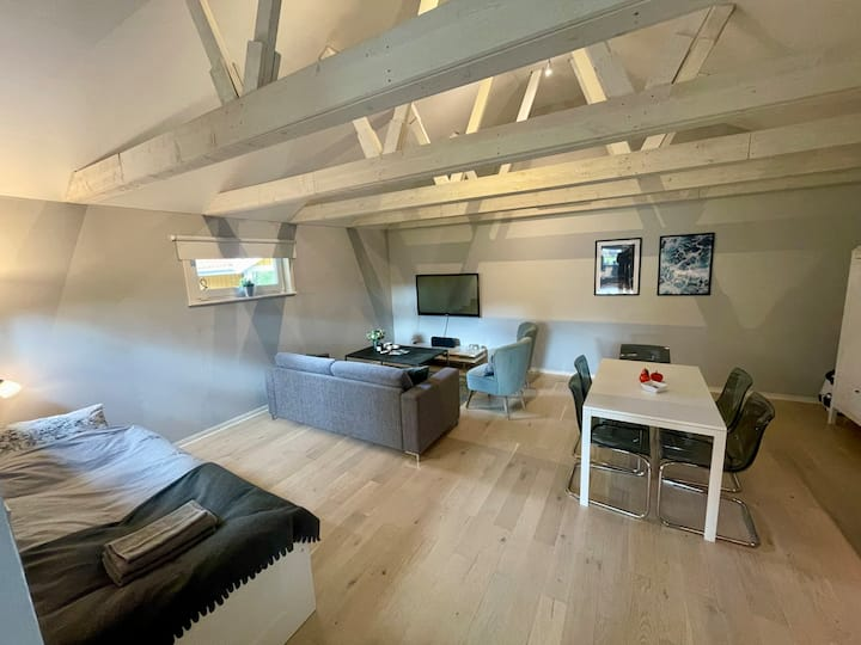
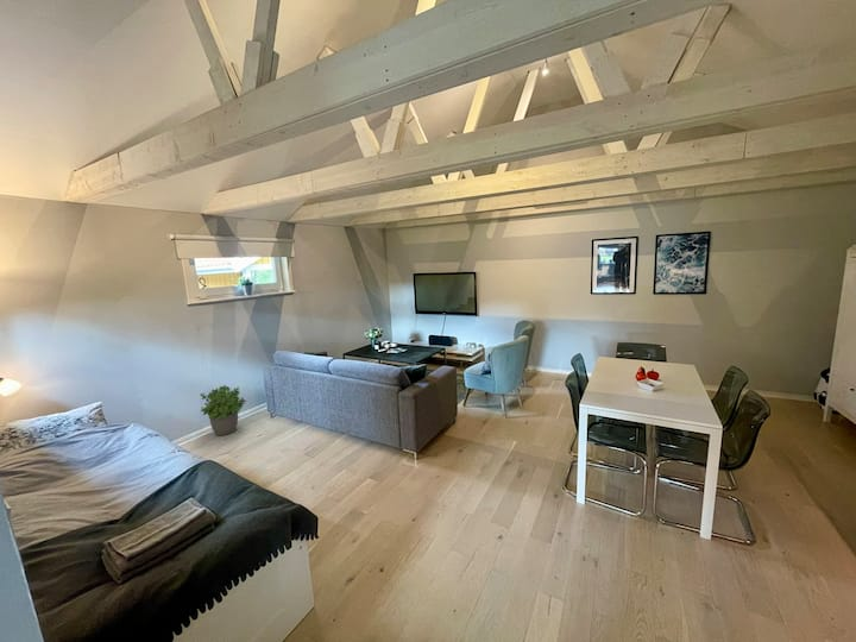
+ potted plant [199,384,247,436]
